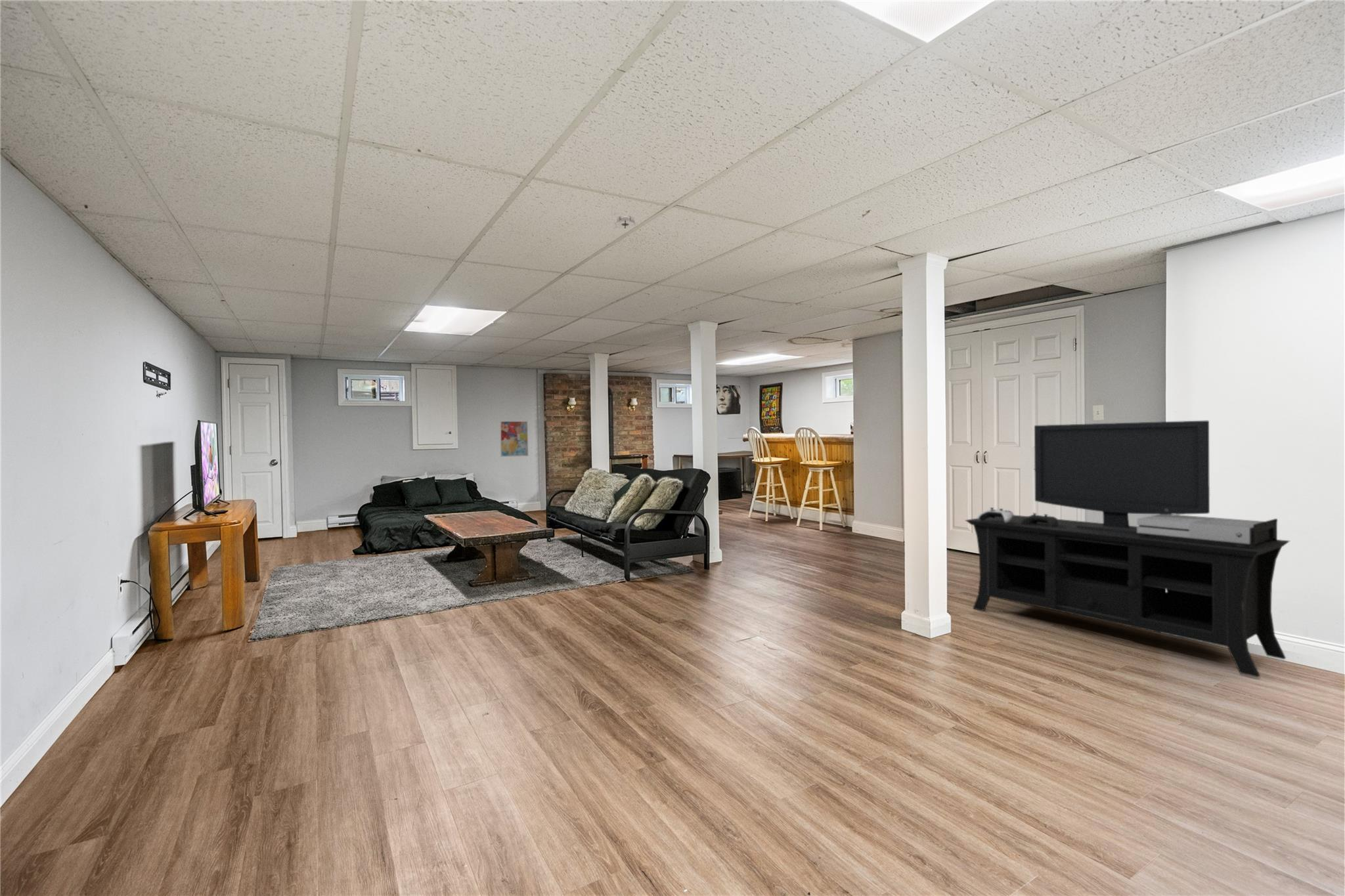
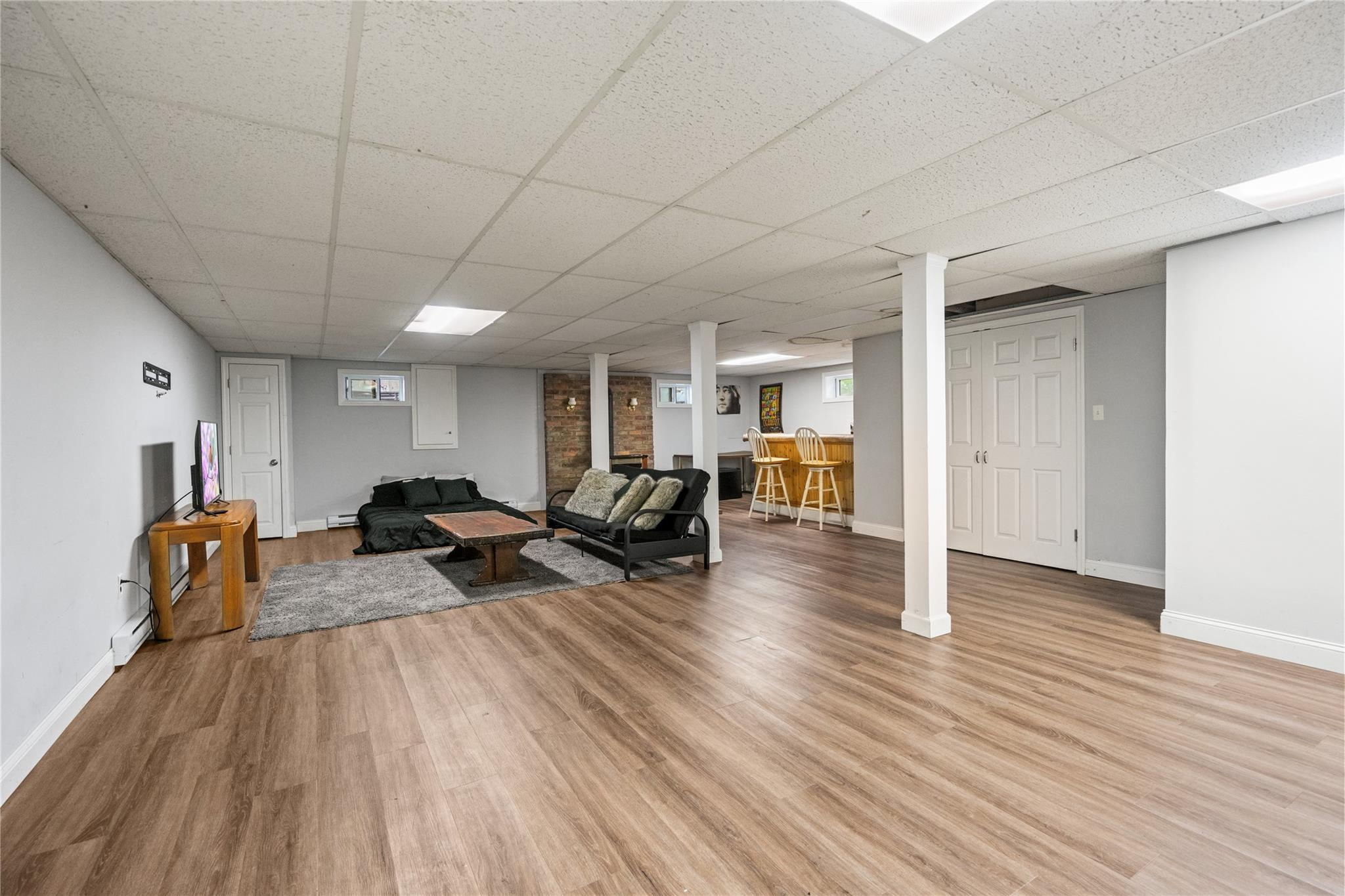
- wall art [499,420,529,458]
- media console [964,420,1290,678]
- smoke detector [613,215,637,229]
